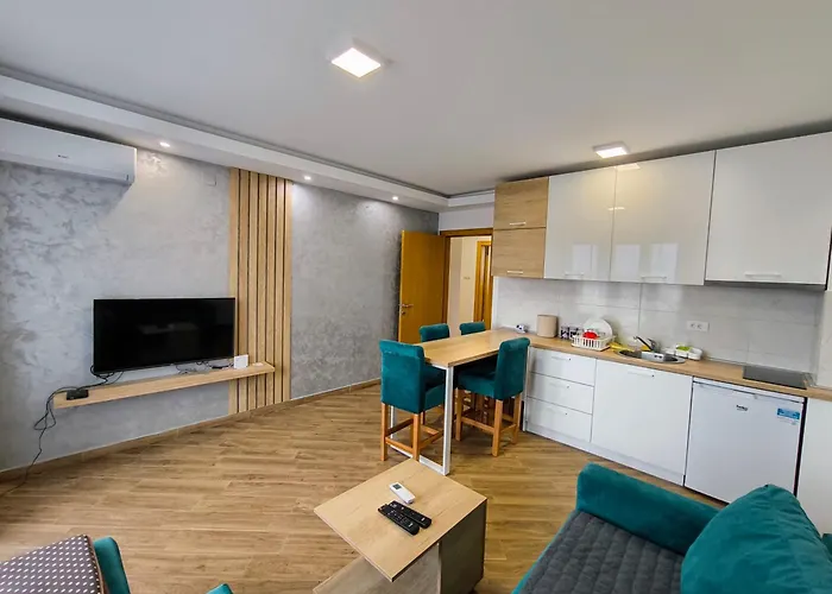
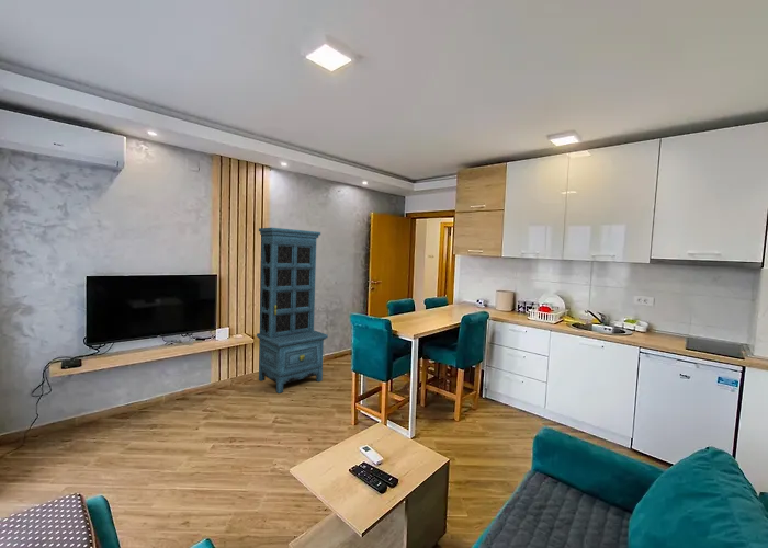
+ cabinet [256,227,329,395]
